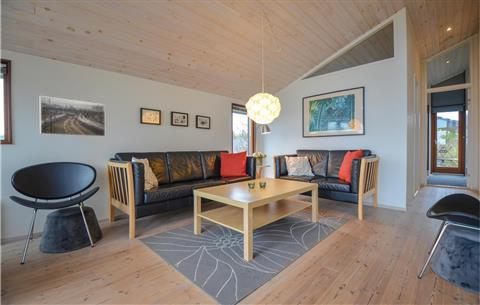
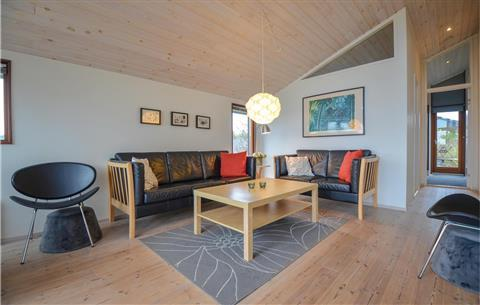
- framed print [39,95,106,138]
